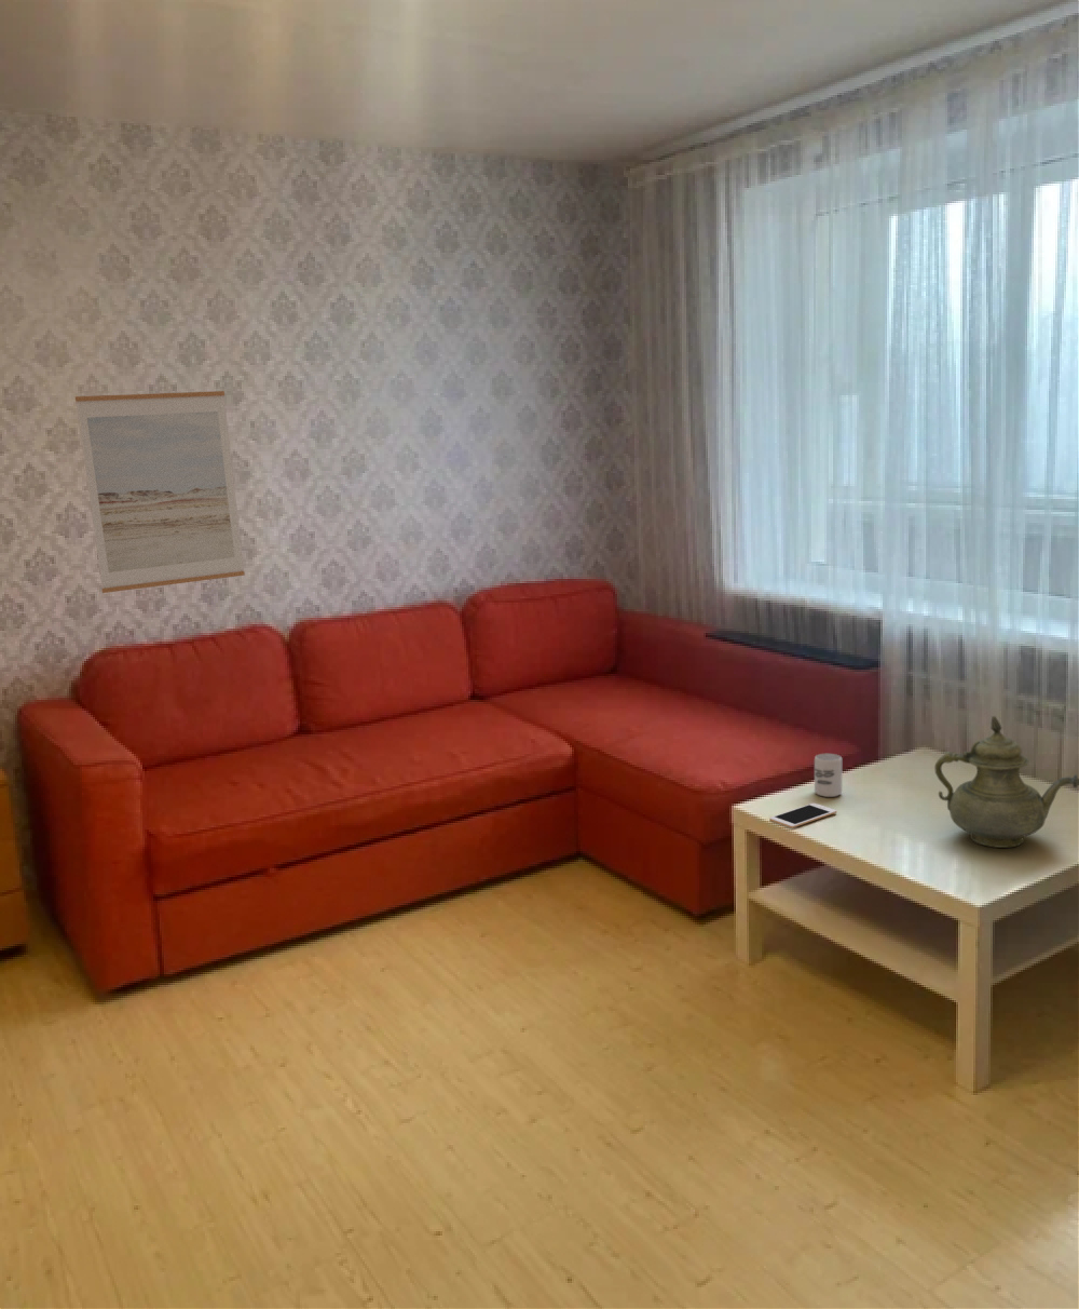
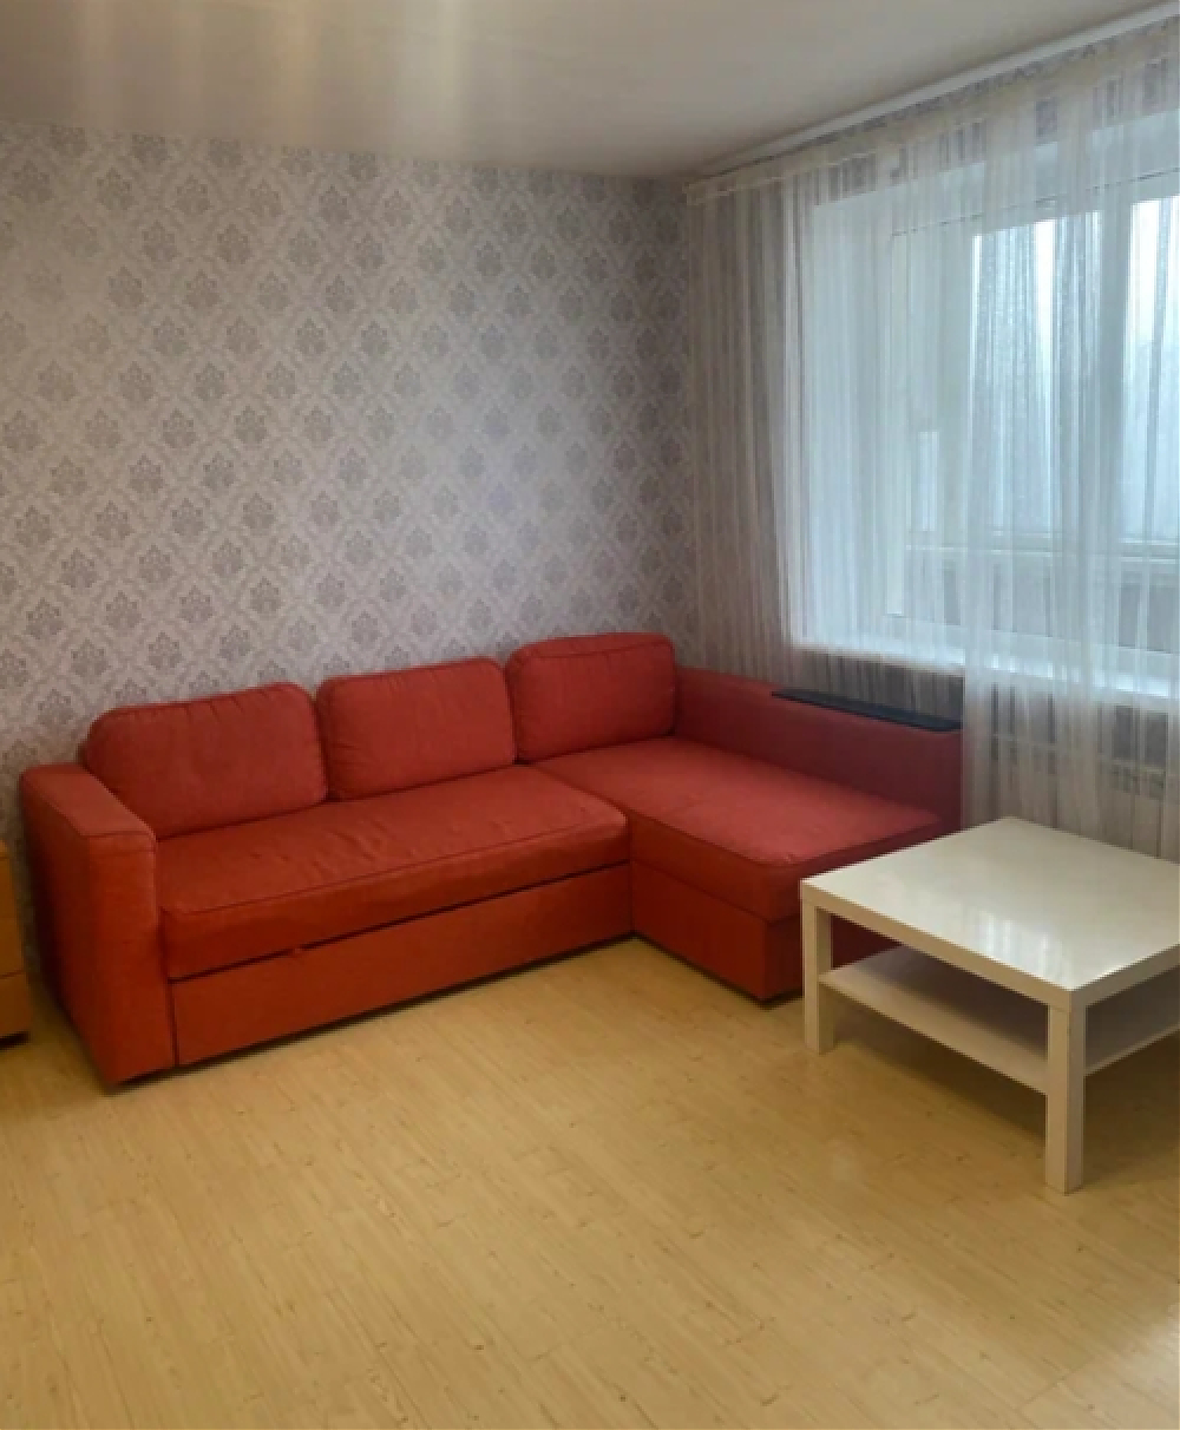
- cup [814,752,843,798]
- wall art [75,390,246,594]
- cell phone [768,802,838,830]
- teapot [933,715,1079,849]
